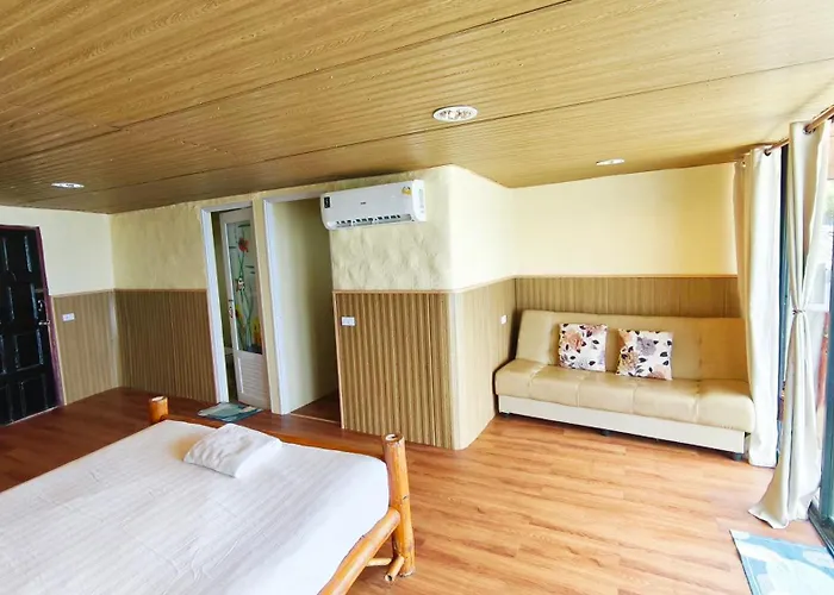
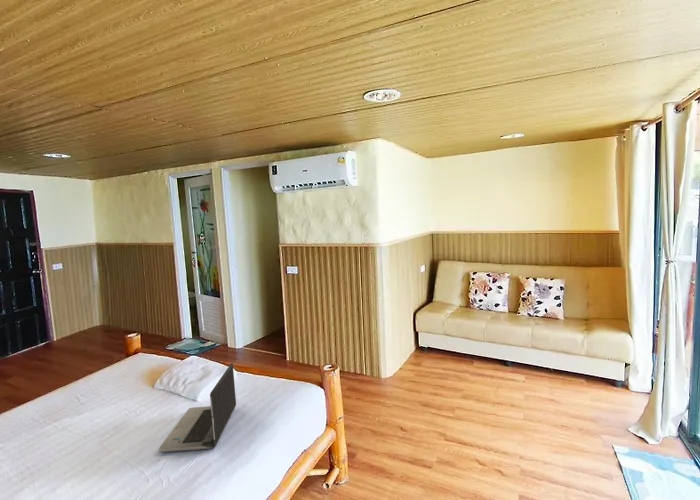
+ laptop computer [157,362,237,453]
